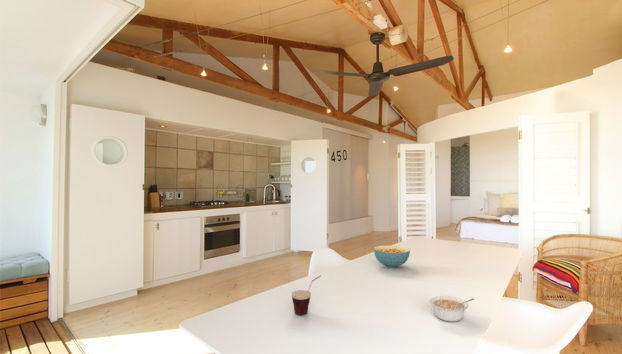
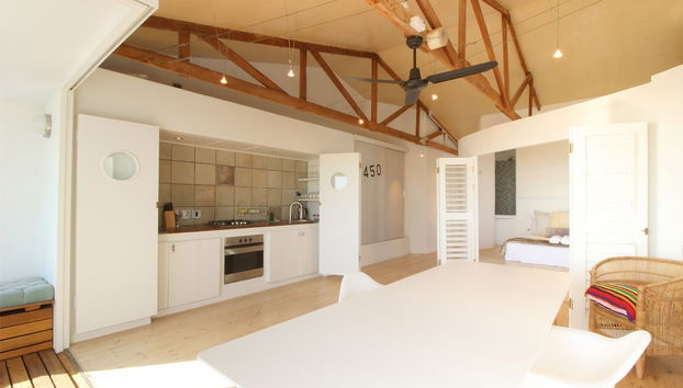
- legume [428,295,475,323]
- cup [291,274,322,316]
- cereal bowl [373,245,411,269]
